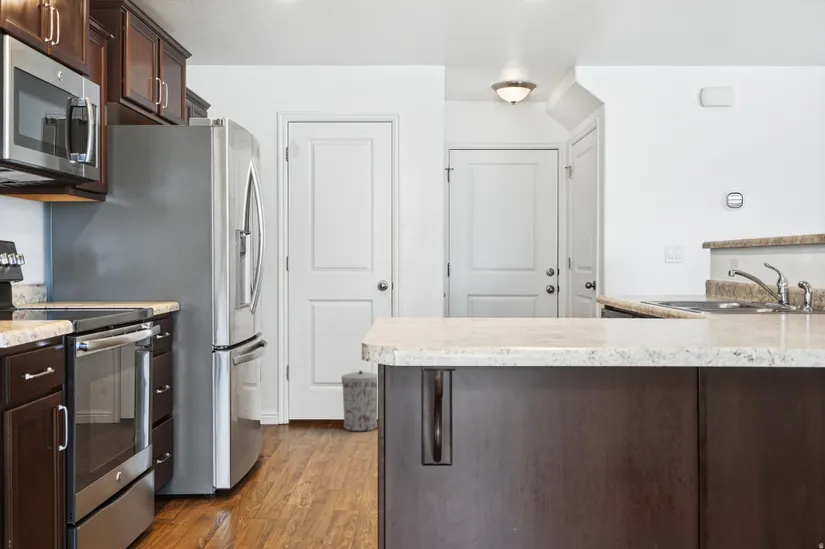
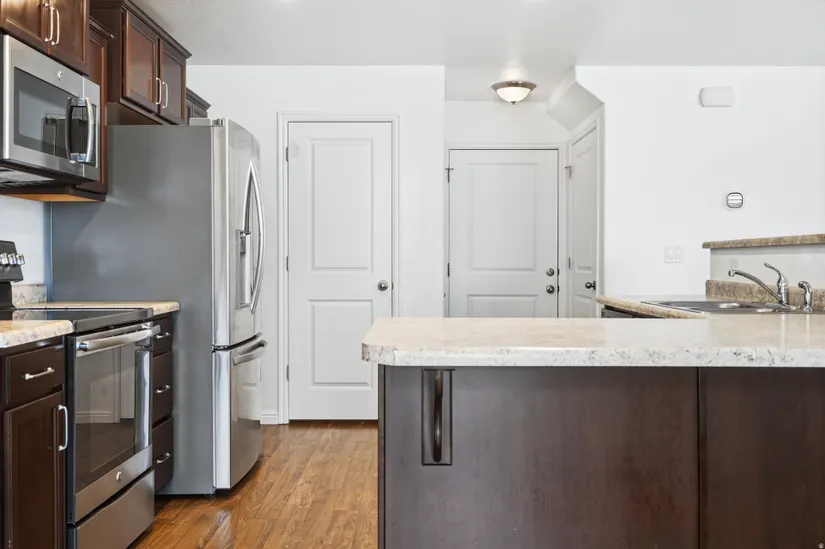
- trash can [340,370,378,432]
